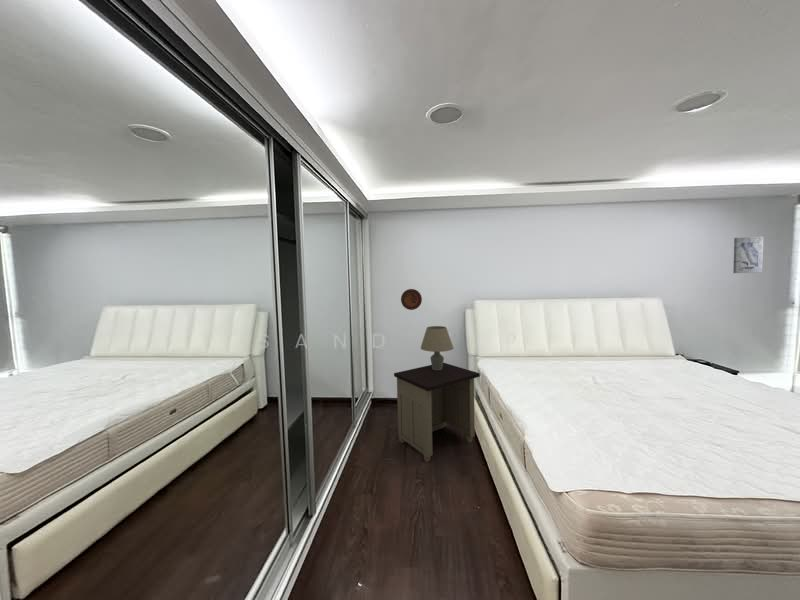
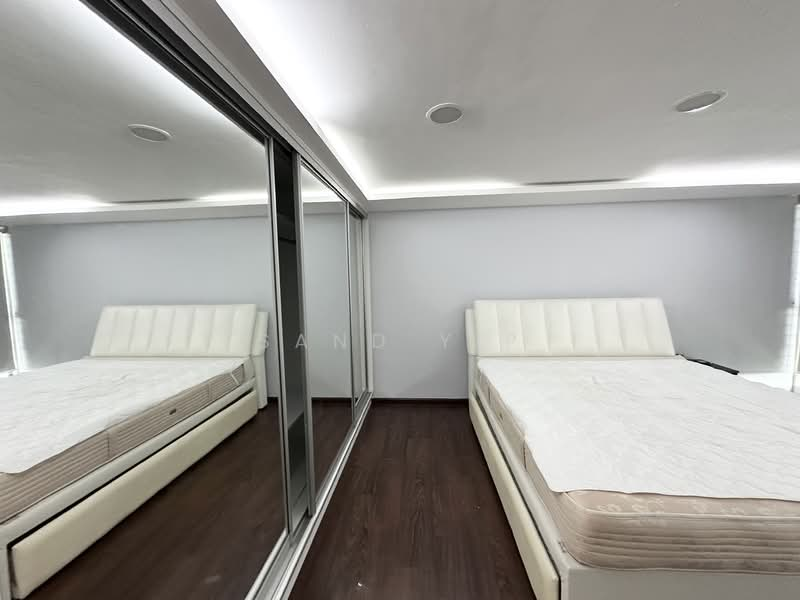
- decorative plate [400,288,423,311]
- wall art [732,236,764,274]
- table lamp [420,325,454,370]
- nightstand [393,362,481,463]
